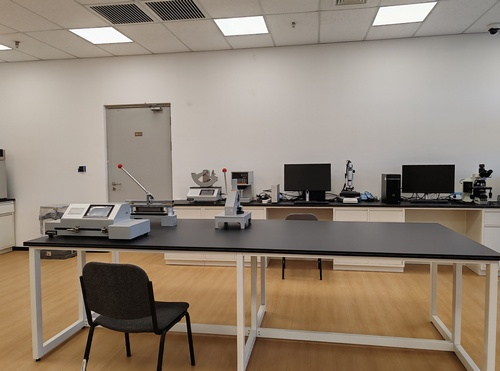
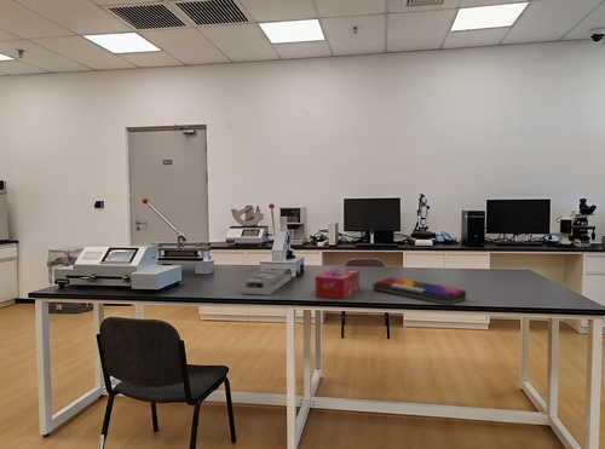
+ tissue box [315,267,361,300]
+ computer keyboard [371,276,467,306]
+ desk organizer [240,267,293,297]
